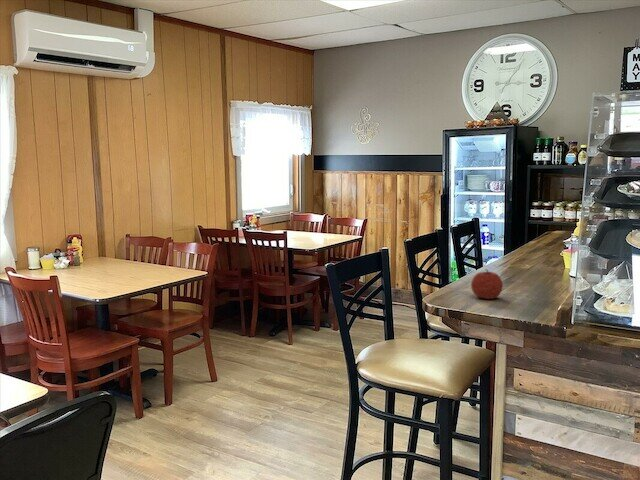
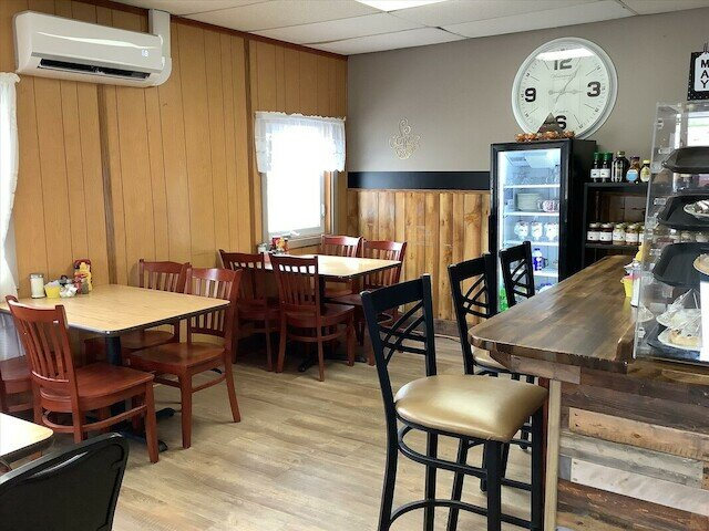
- fruit [470,268,504,300]
